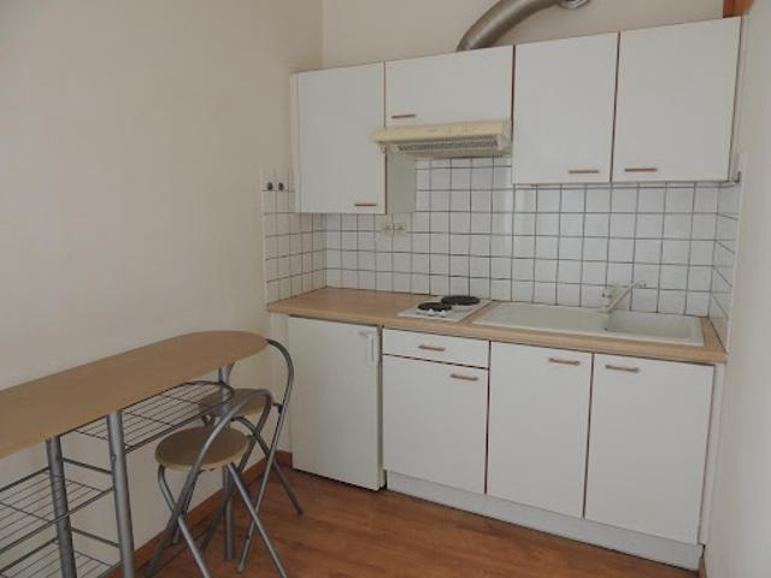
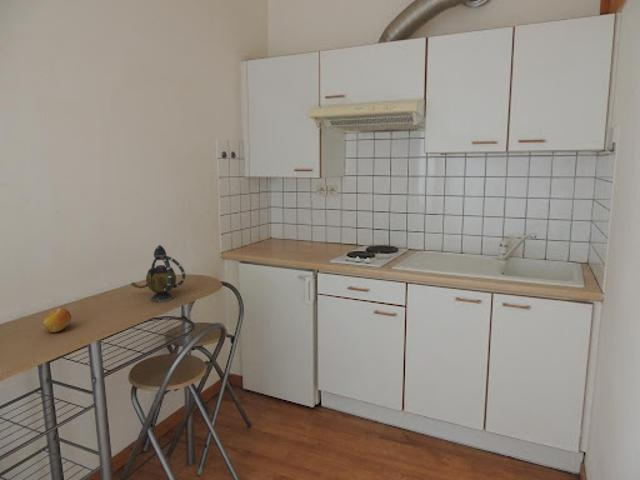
+ teapot [130,244,186,303]
+ fruit [42,307,72,333]
